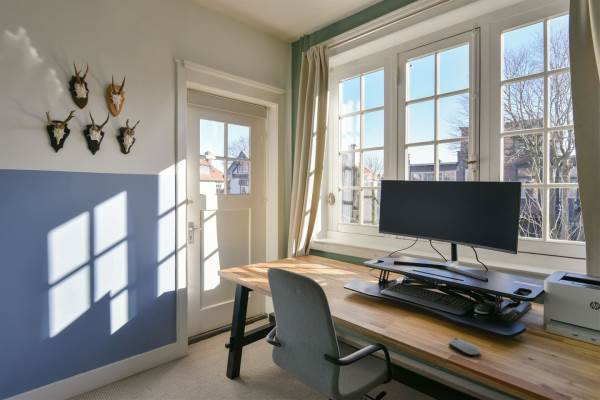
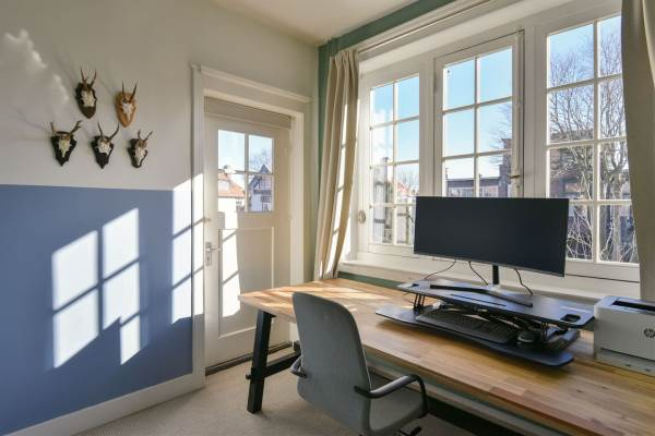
- computer mouse [448,337,482,357]
